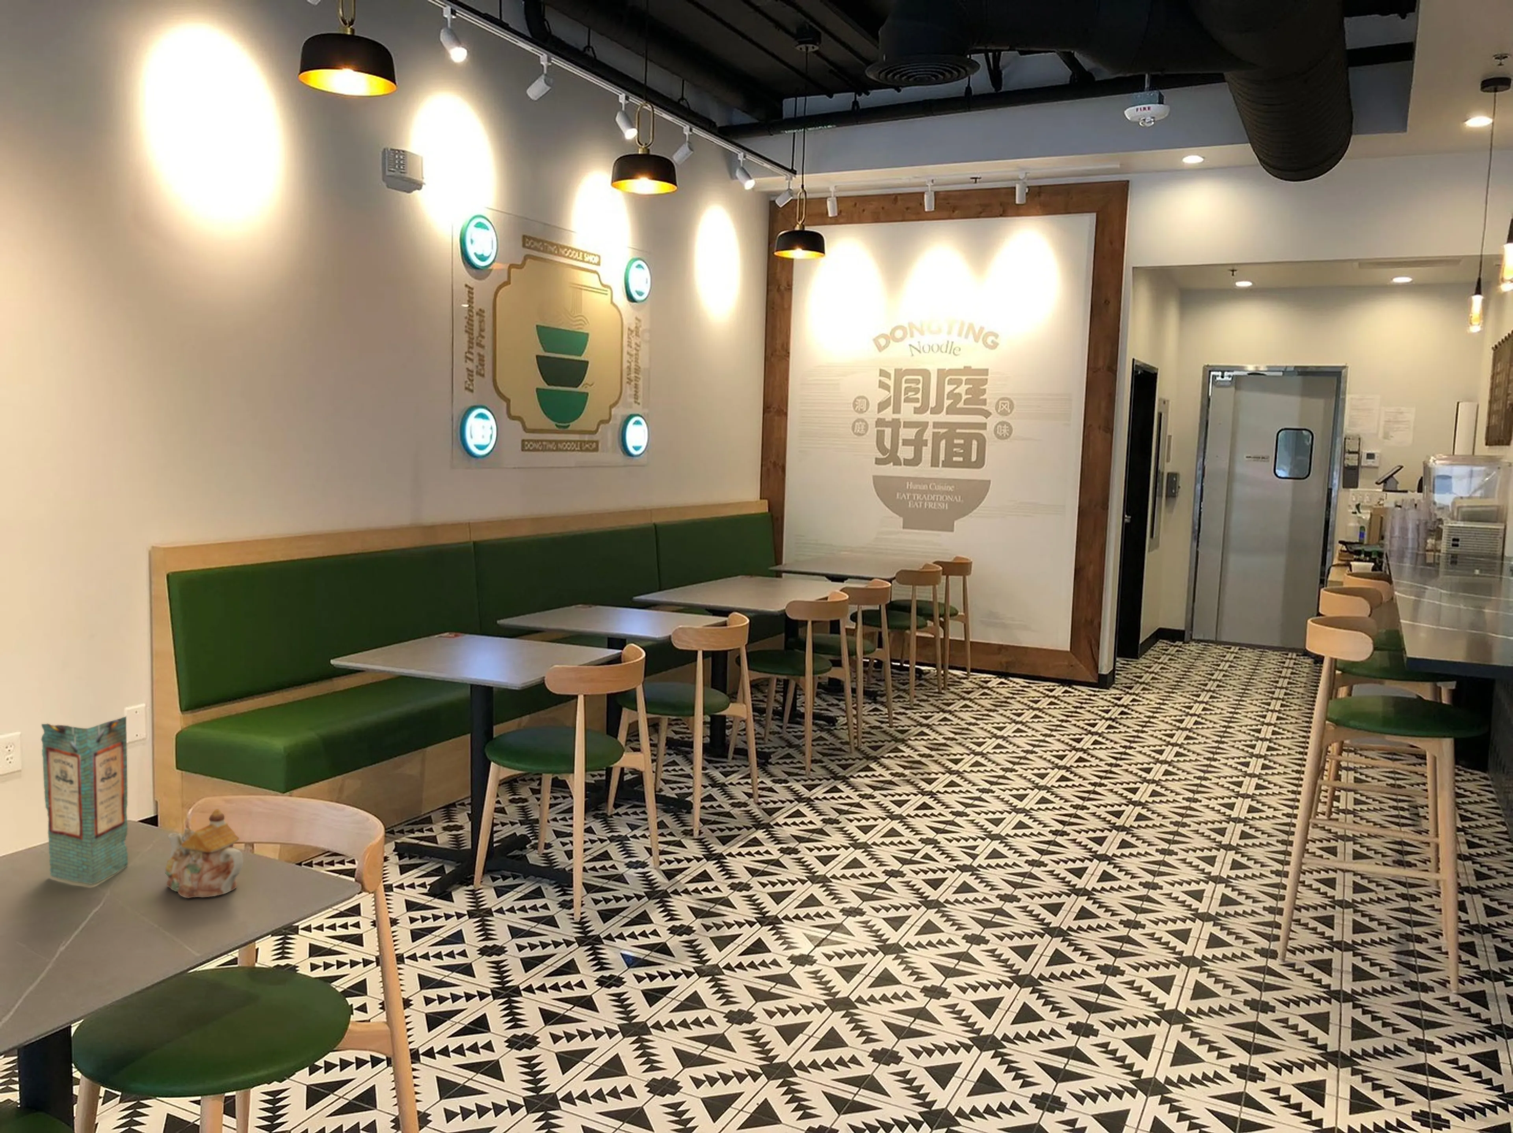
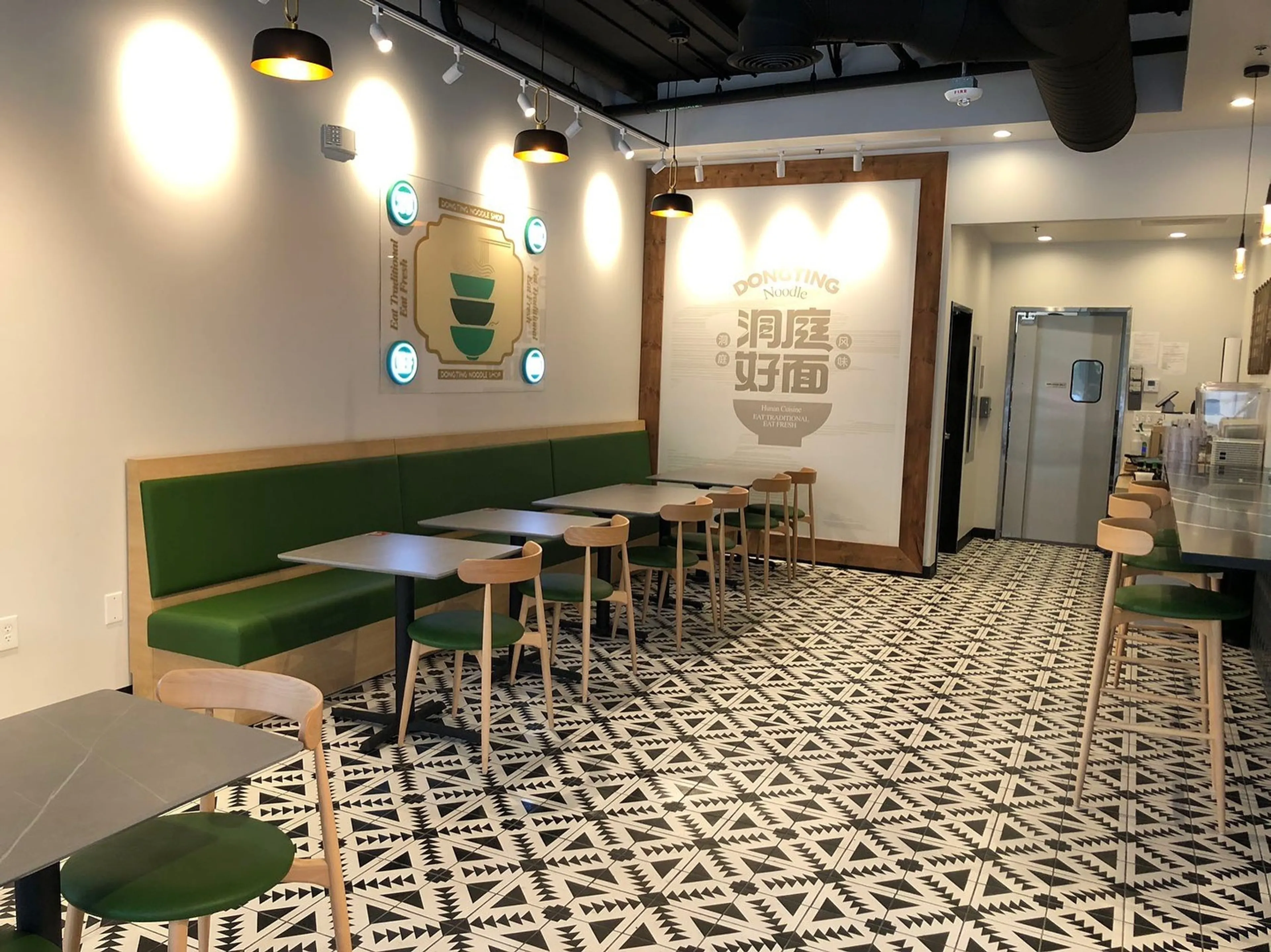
- teapot [165,808,244,899]
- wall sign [40,715,129,884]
